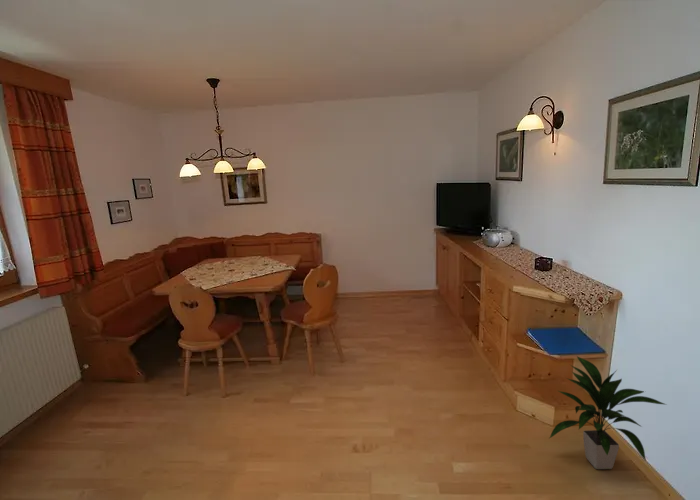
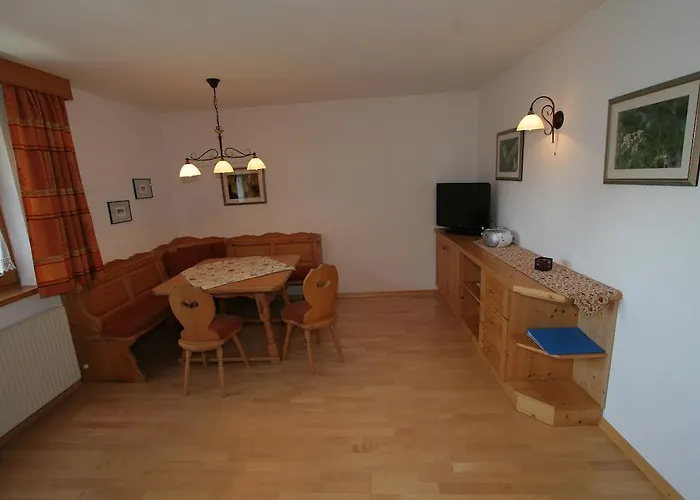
- indoor plant [549,355,668,470]
